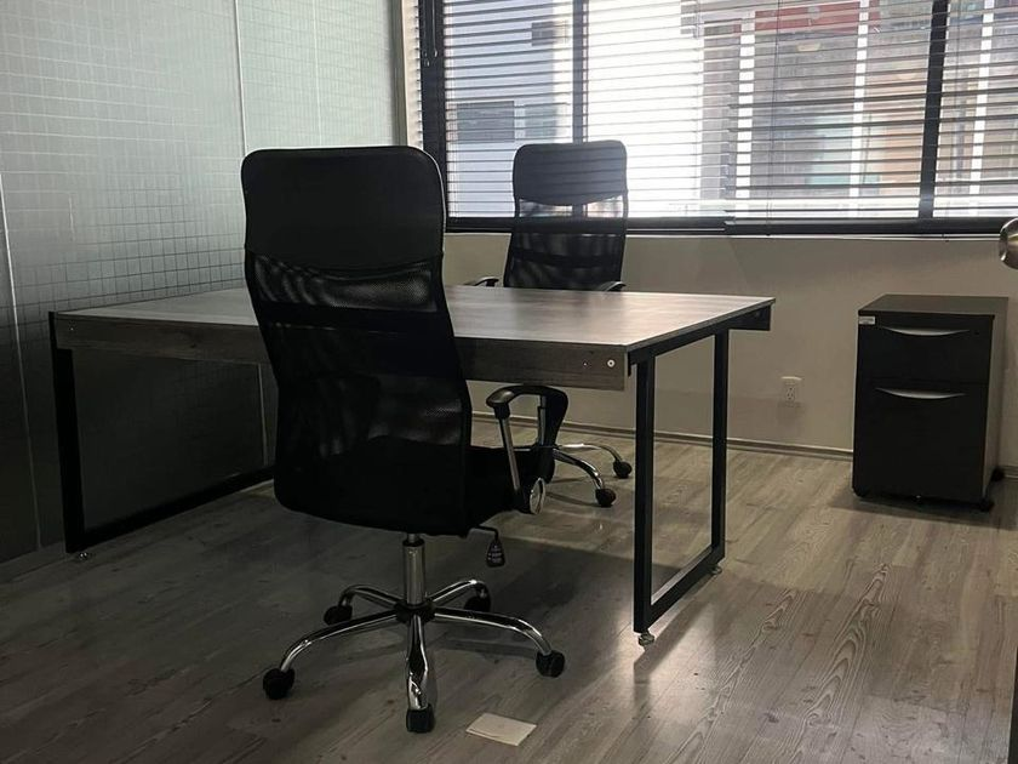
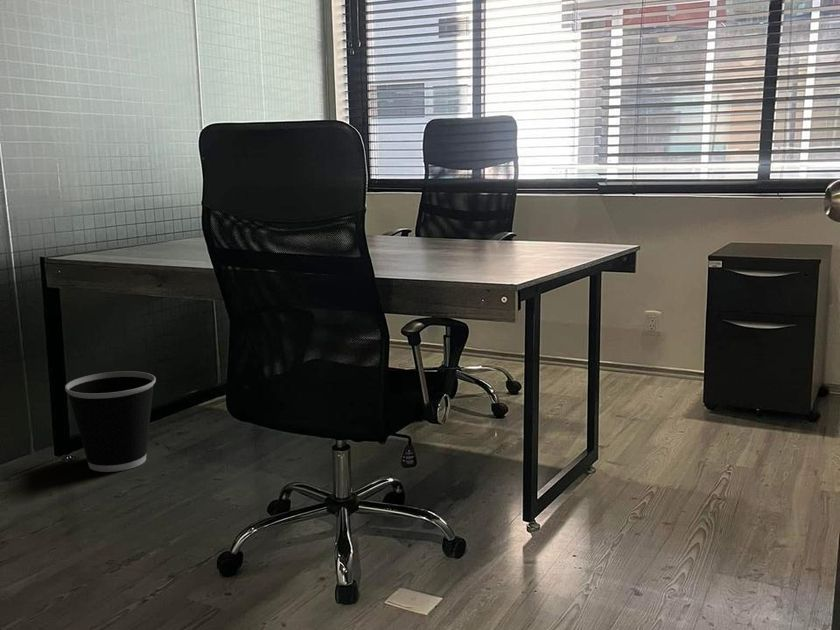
+ wastebasket [64,370,157,473]
